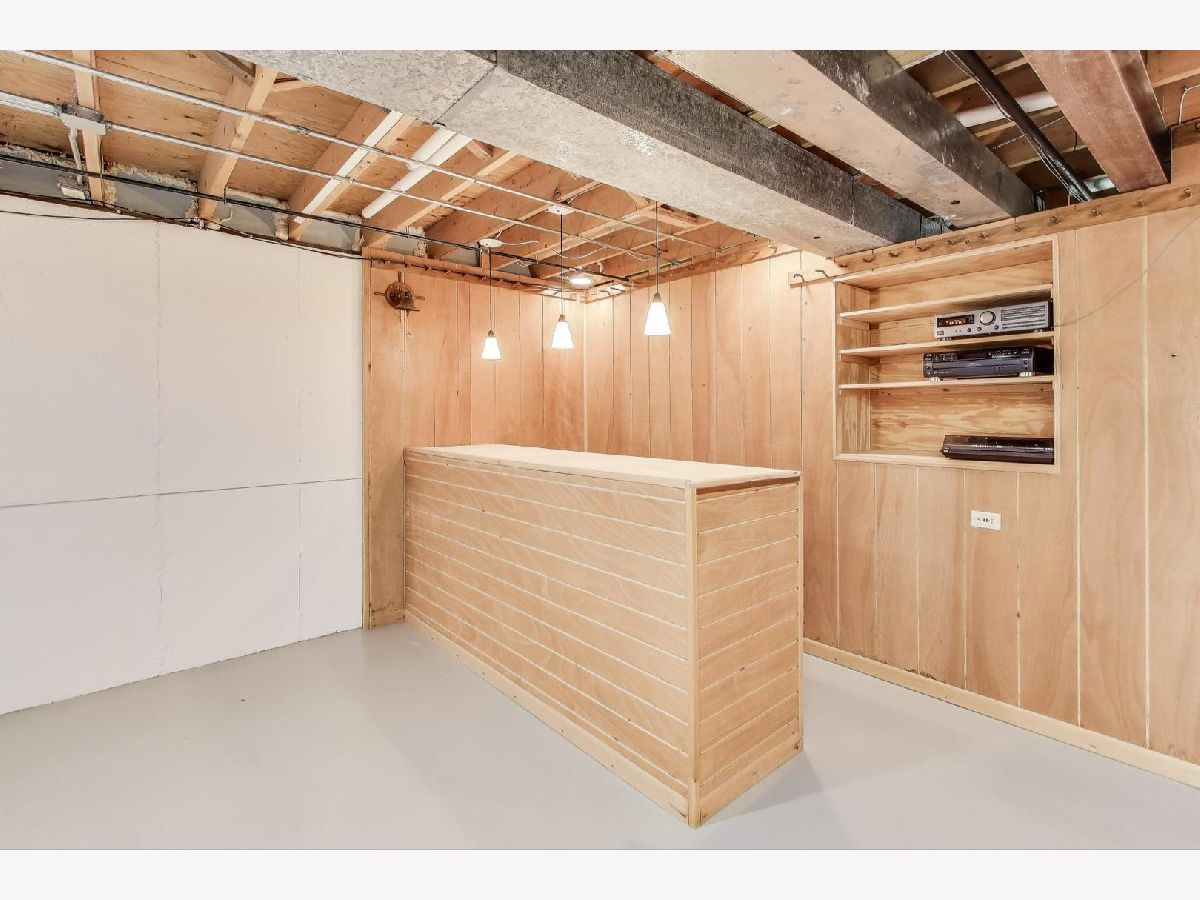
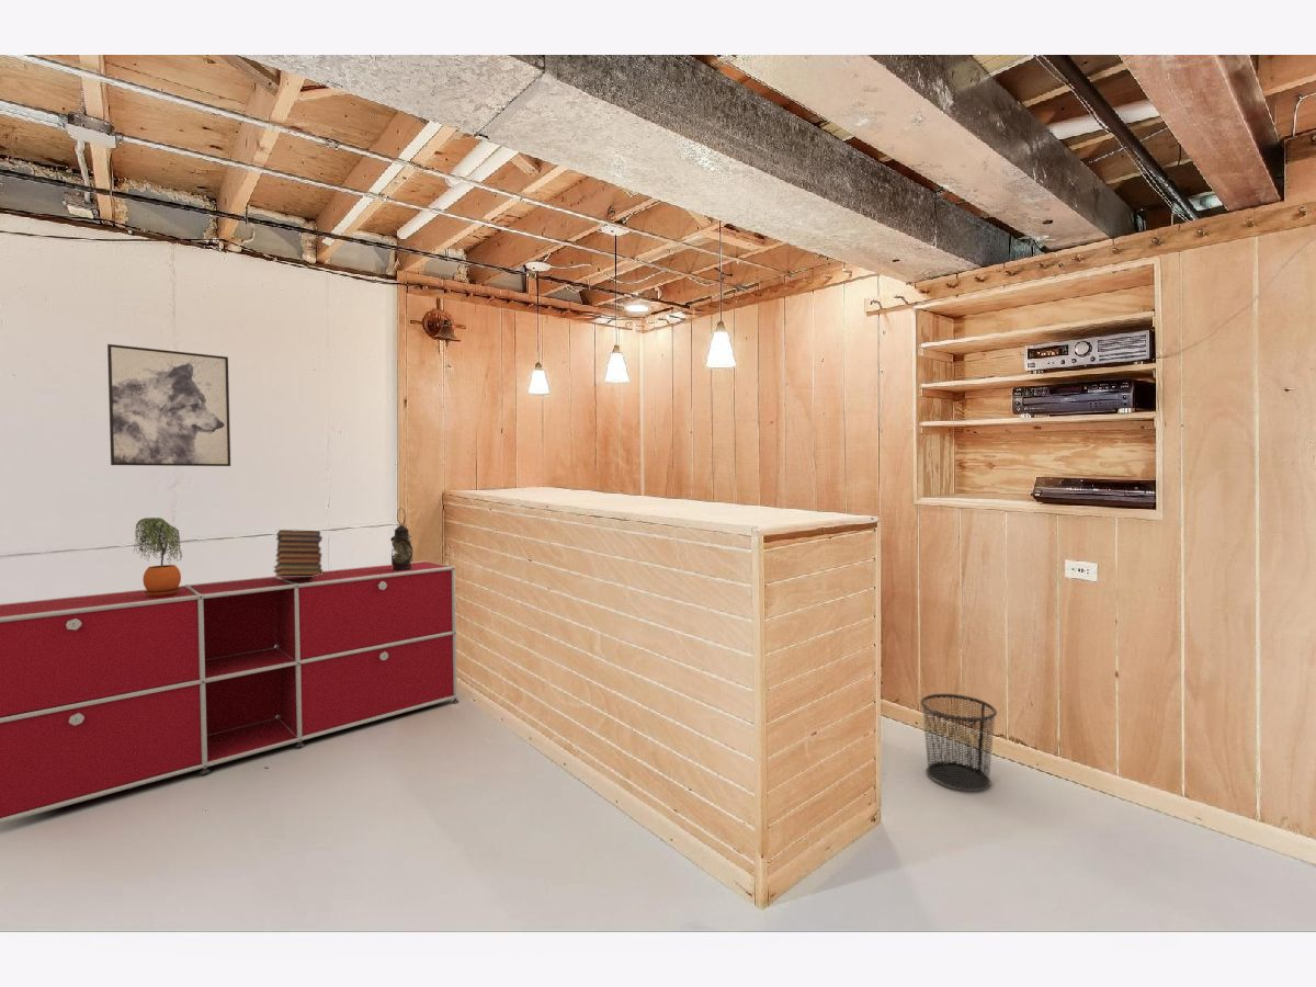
+ lantern [389,507,415,570]
+ storage cabinet [0,559,460,825]
+ wall art [106,343,231,467]
+ book stack [272,529,324,577]
+ potted plant [133,517,183,597]
+ waste bin [919,693,998,793]
